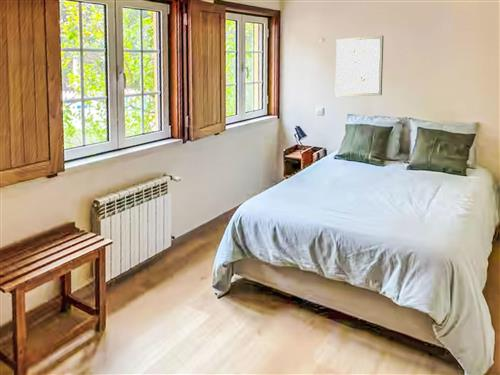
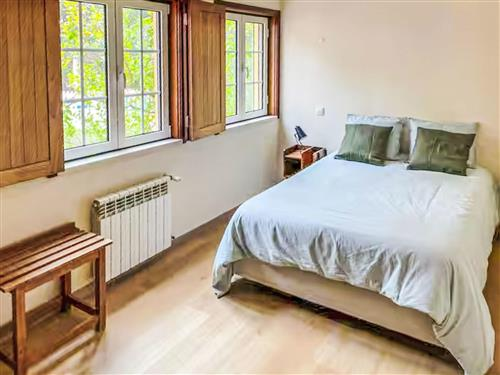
- wall art [335,35,385,97]
